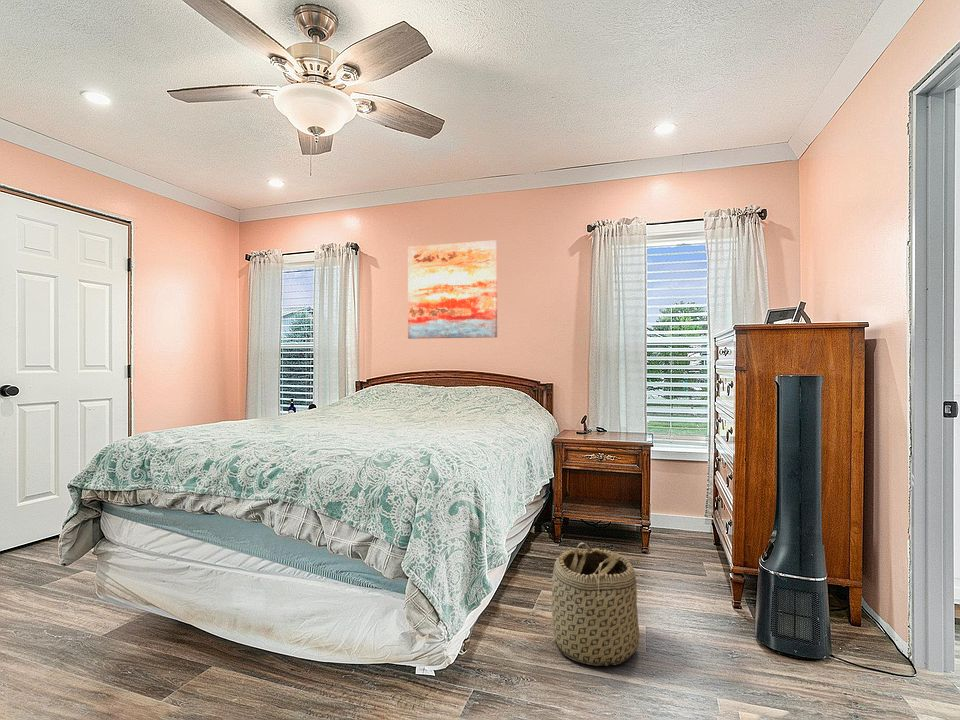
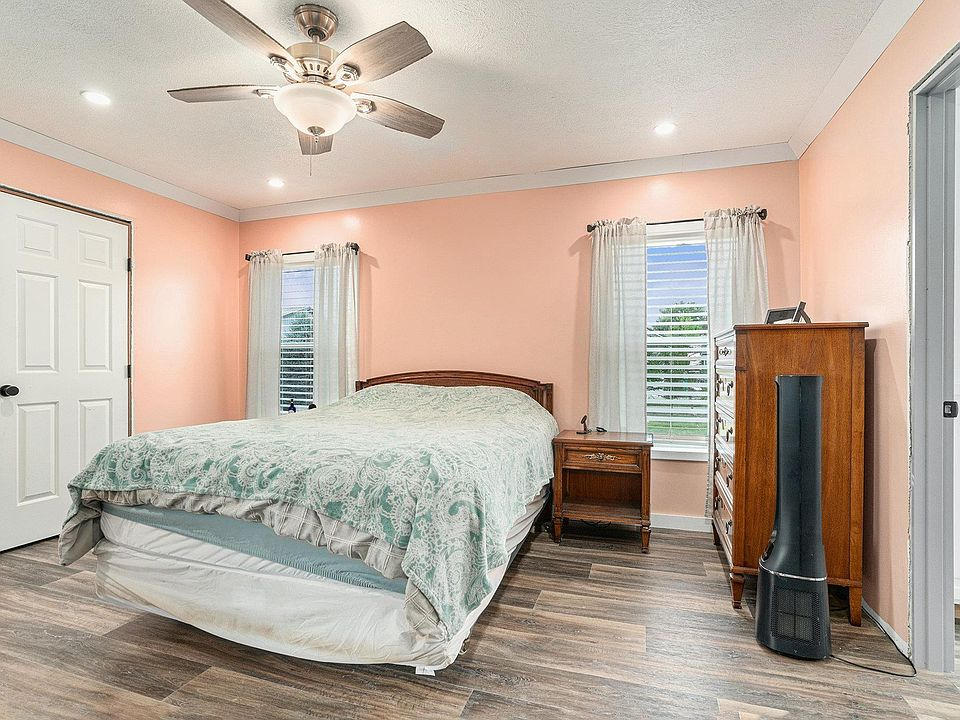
- wall art [407,239,498,340]
- basket [551,542,640,667]
